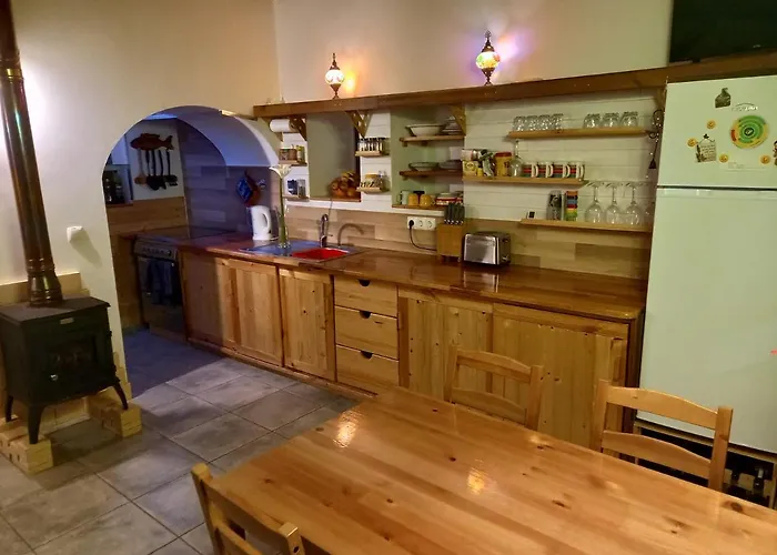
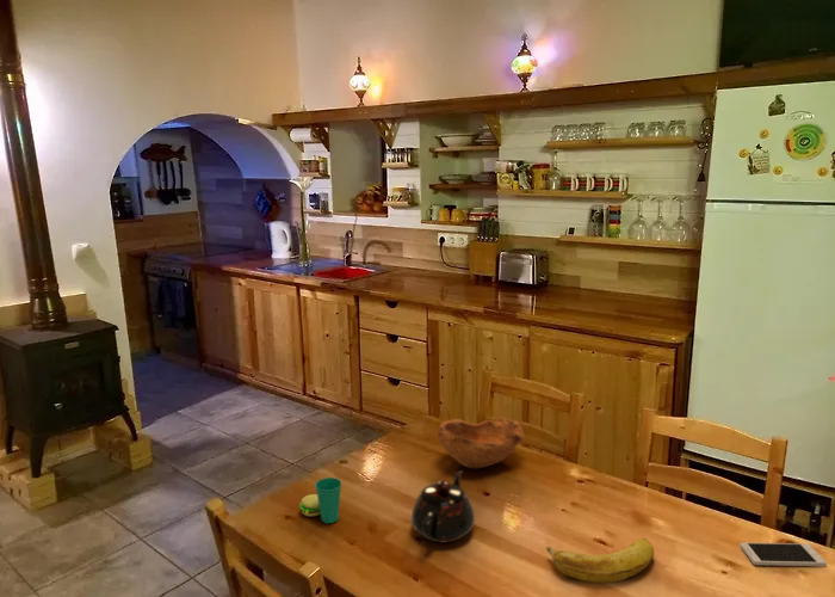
+ wooden bowl [437,417,526,469]
+ banana [545,537,655,584]
+ cup [298,476,342,524]
+ smartphone [740,542,828,567]
+ teapot [410,469,476,544]
